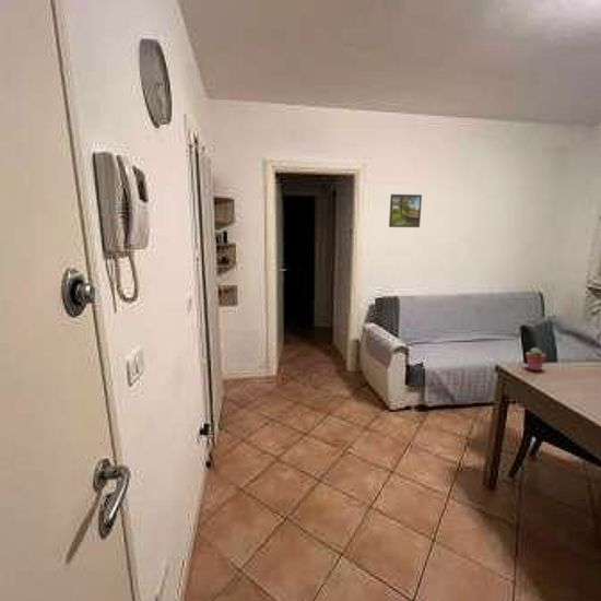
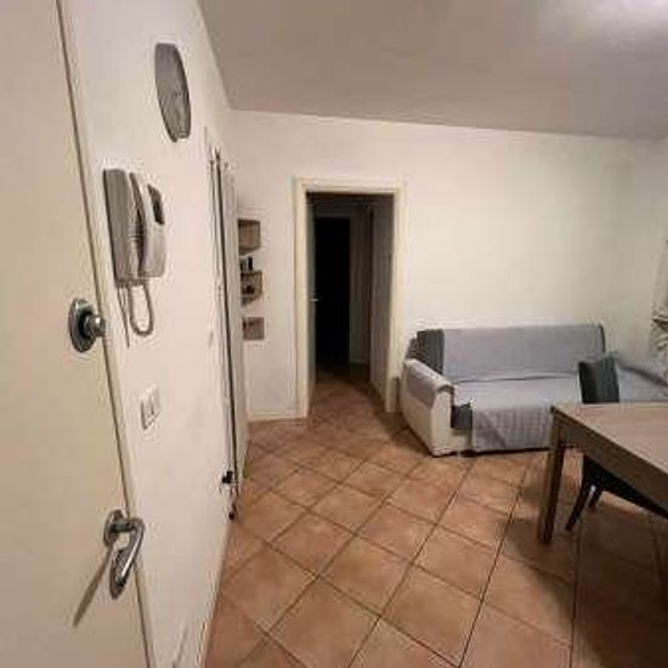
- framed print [388,193,423,228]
- potted succulent [525,346,546,372]
